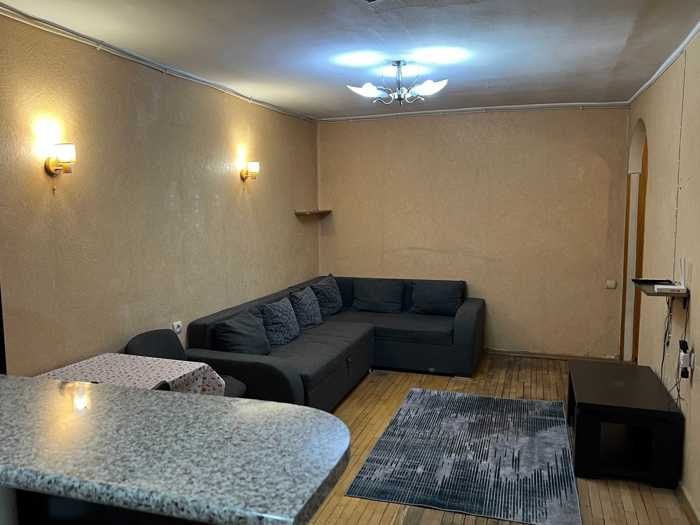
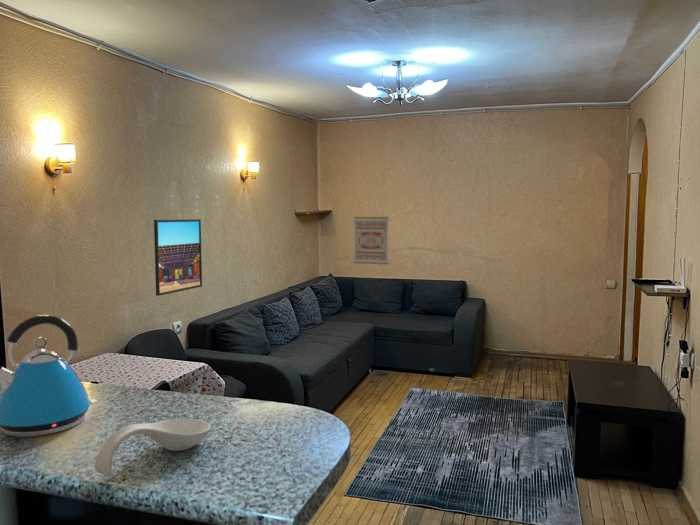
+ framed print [153,218,203,297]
+ spoon rest [94,418,212,478]
+ kettle [0,314,98,438]
+ wall art [353,216,390,265]
